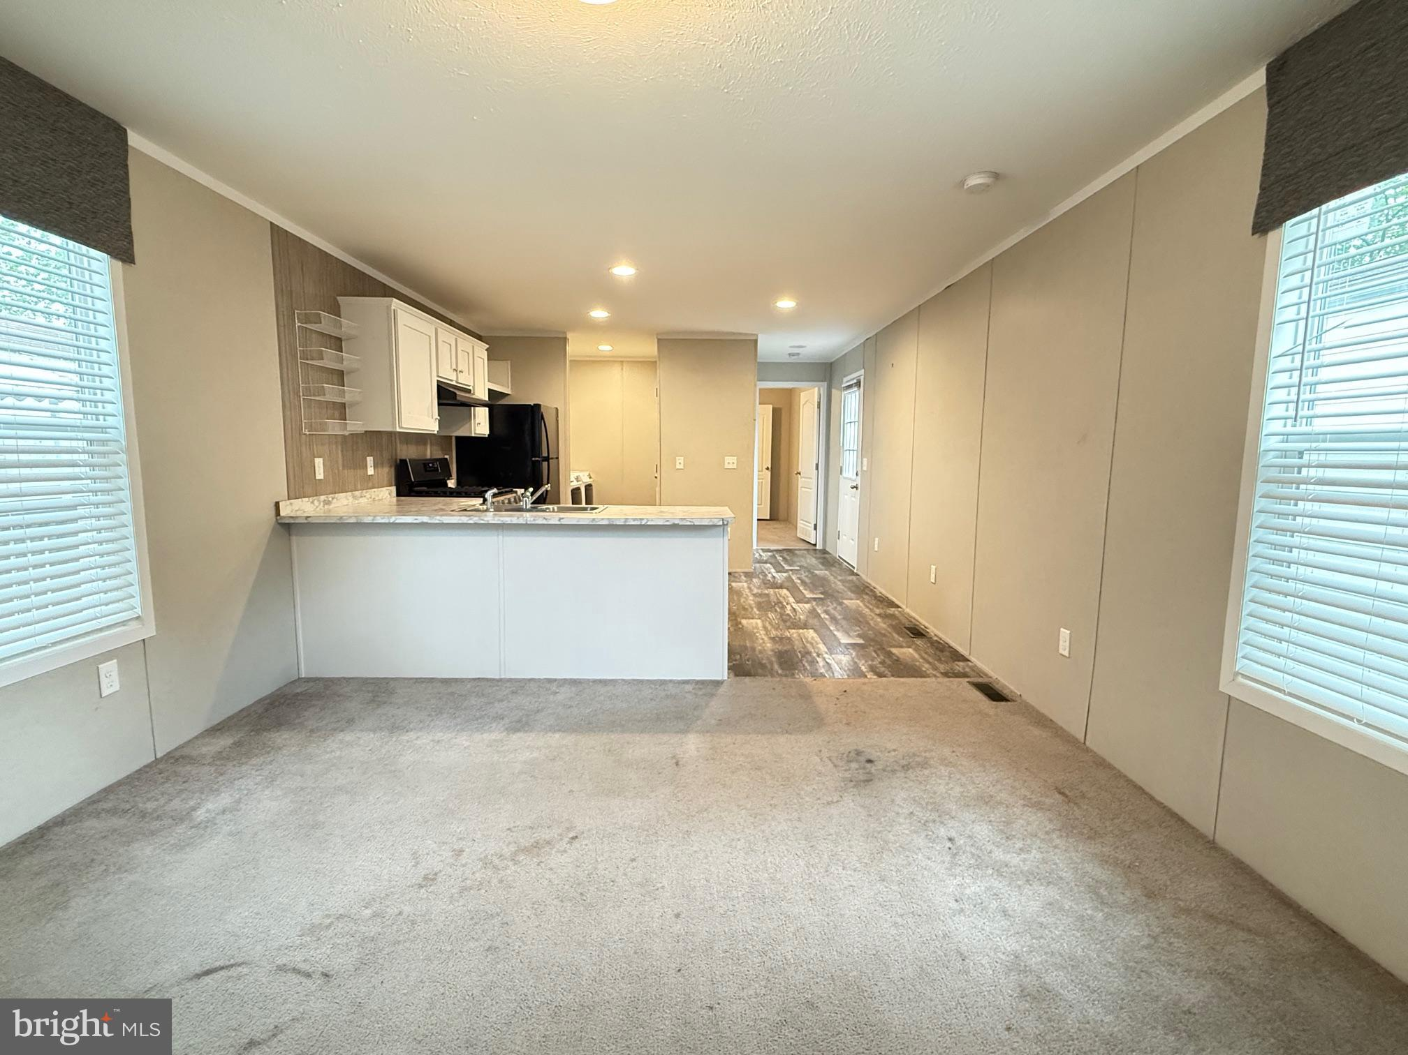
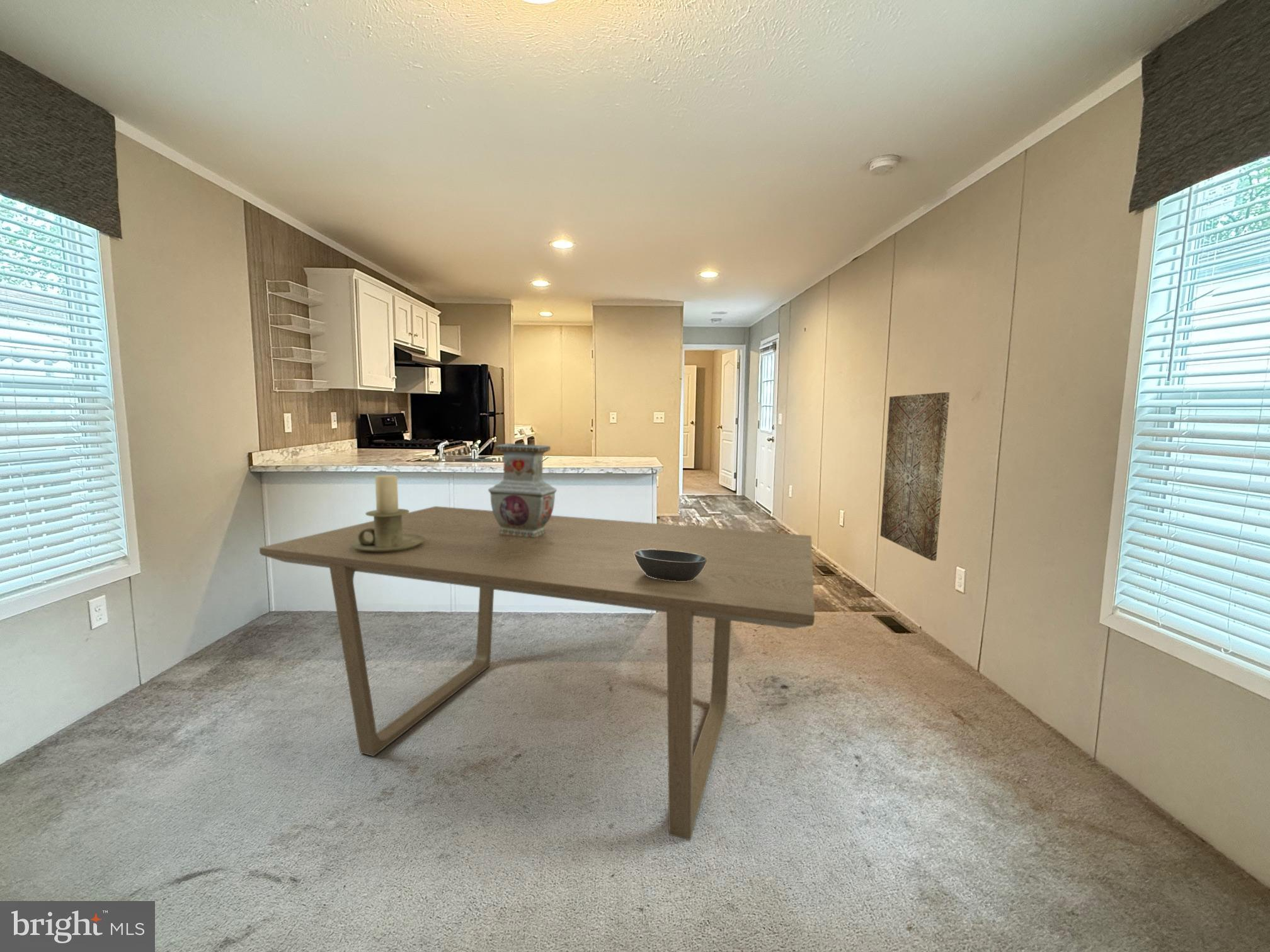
+ vase [488,443,558,538]
+ bowl [634,549,707,581]
+ dining table [259,506,815,841]
+ candle holder [350,474,425,552]
+ wall art [879,392,950,562]
